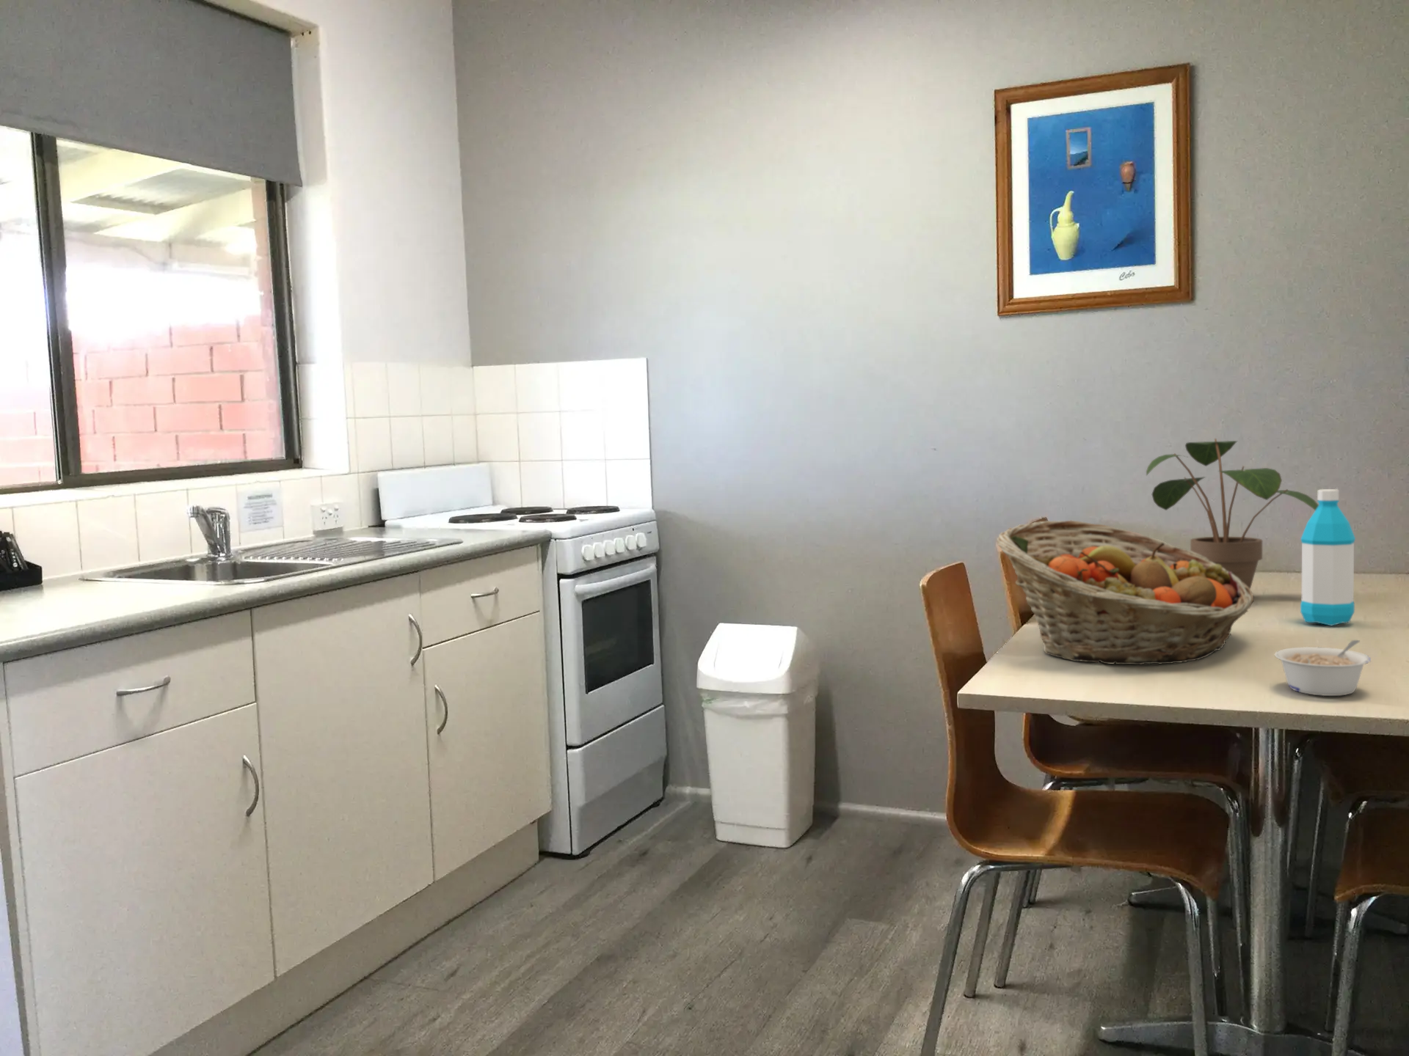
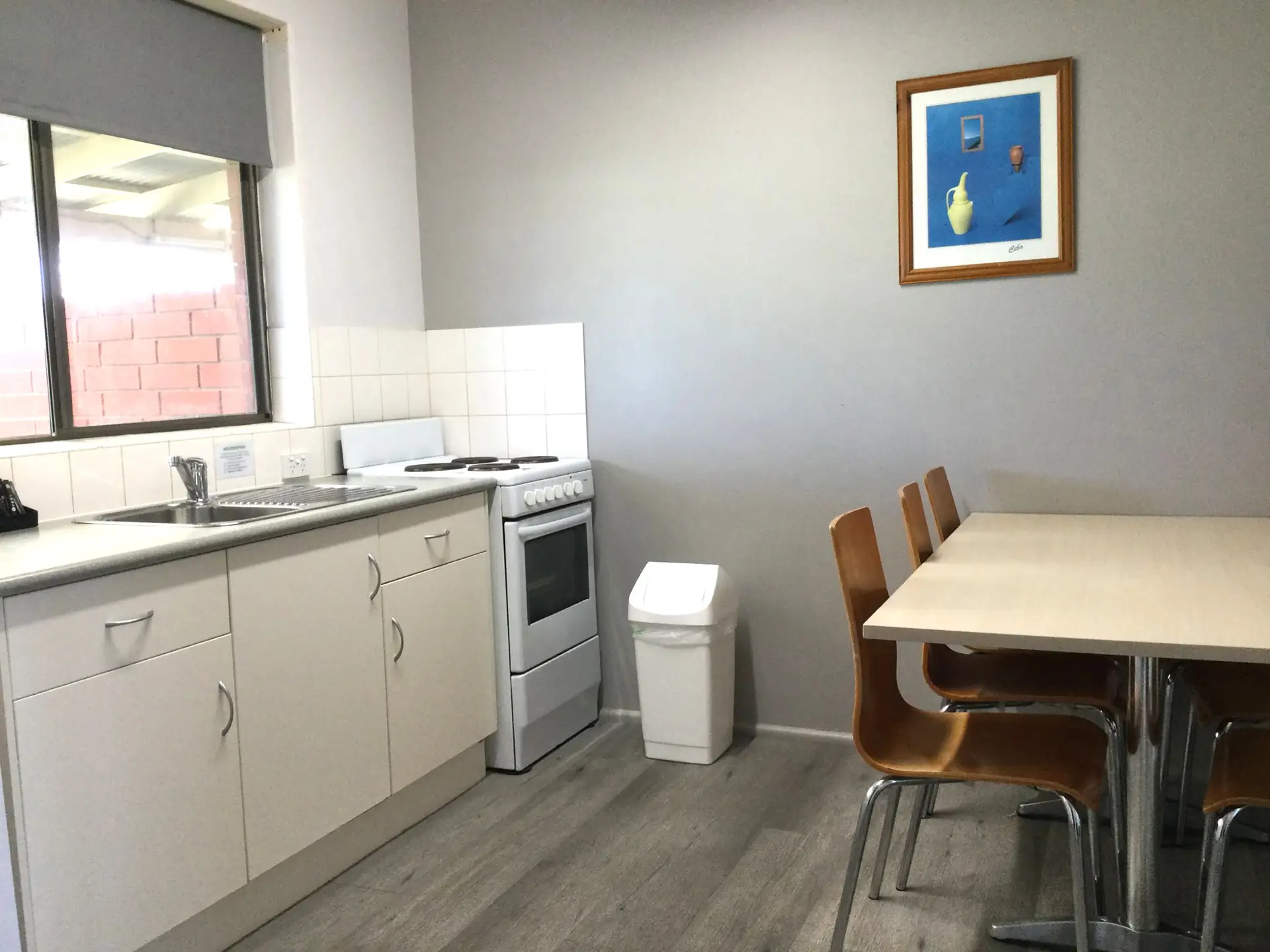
- potted plant [1146,438,1319,590]
- water bottle [1299,488,1356,627]
- fruit basket [996,519,1255,666]
- legume [1274,639,1371,697]
